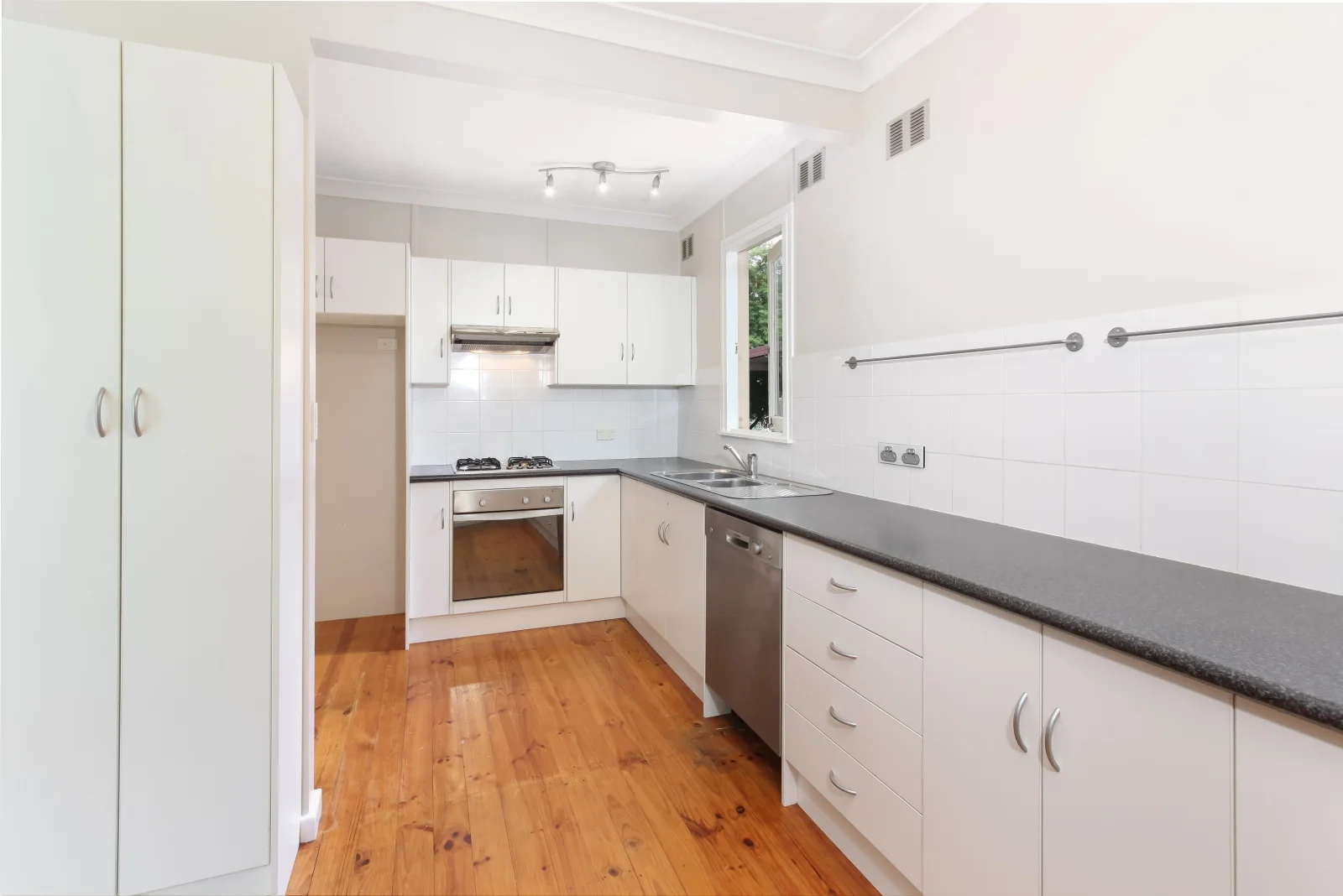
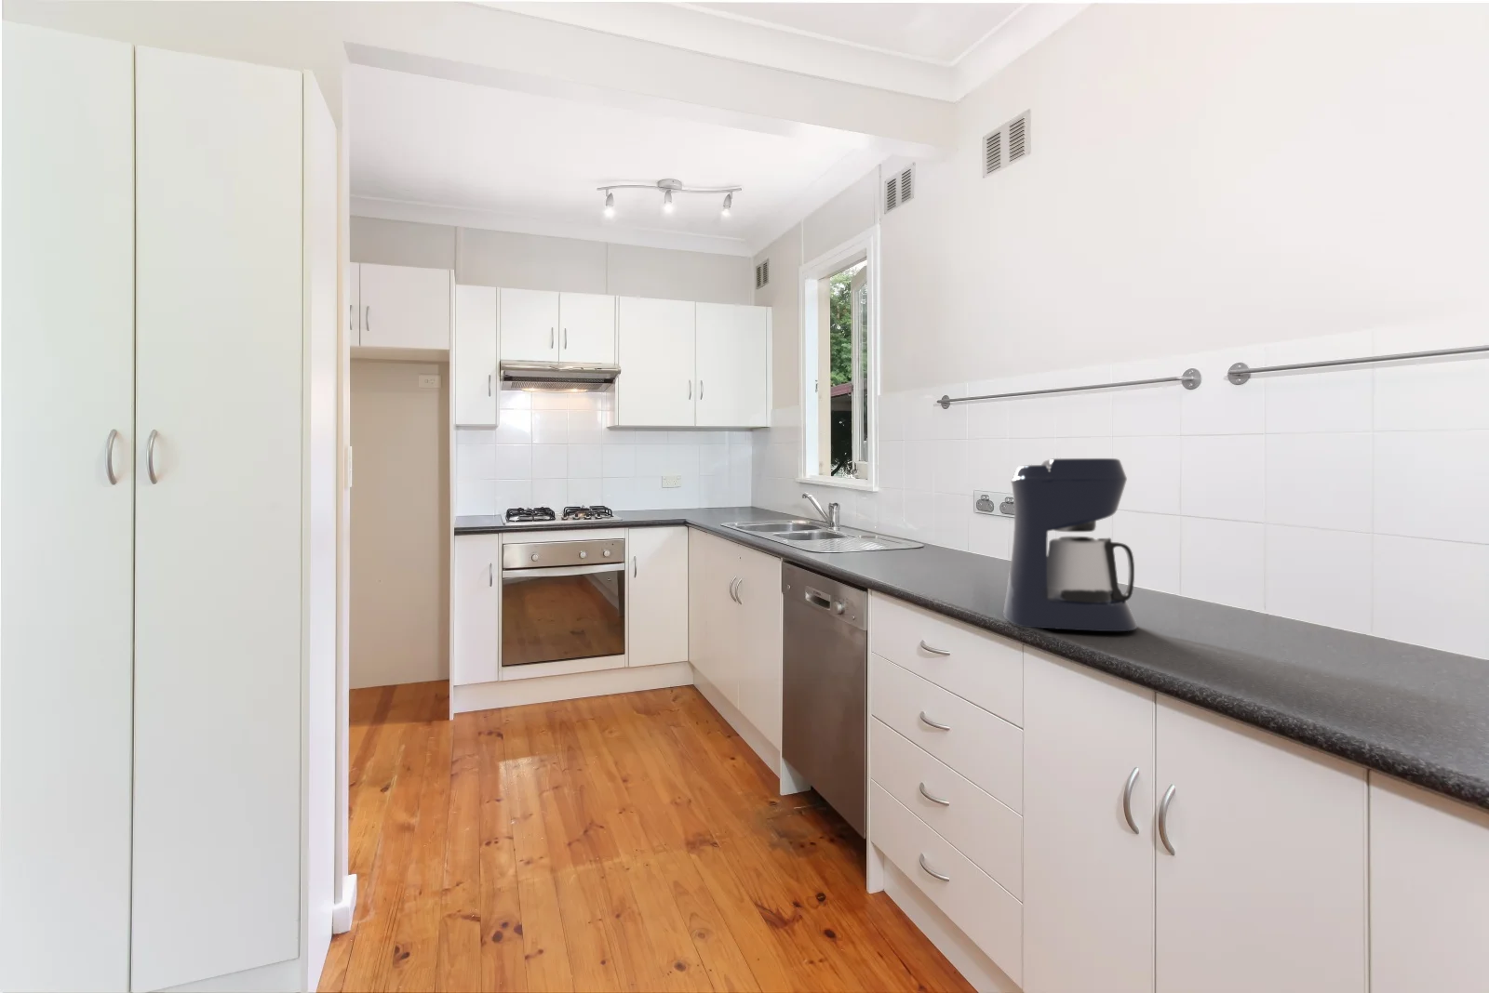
+ coffee maker [1002,458,1139,632]
